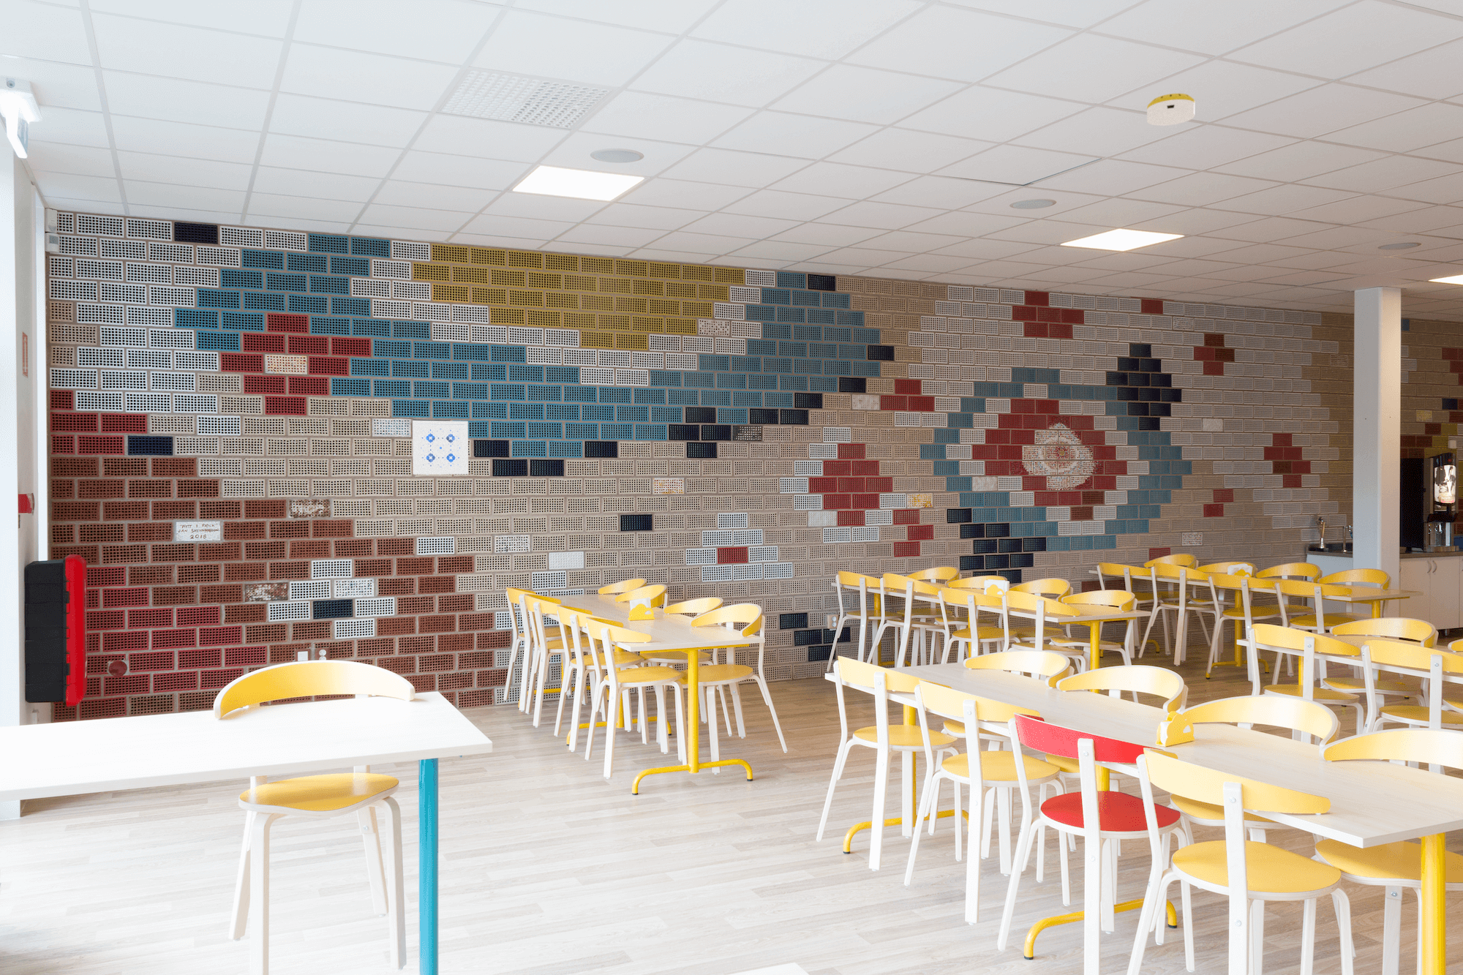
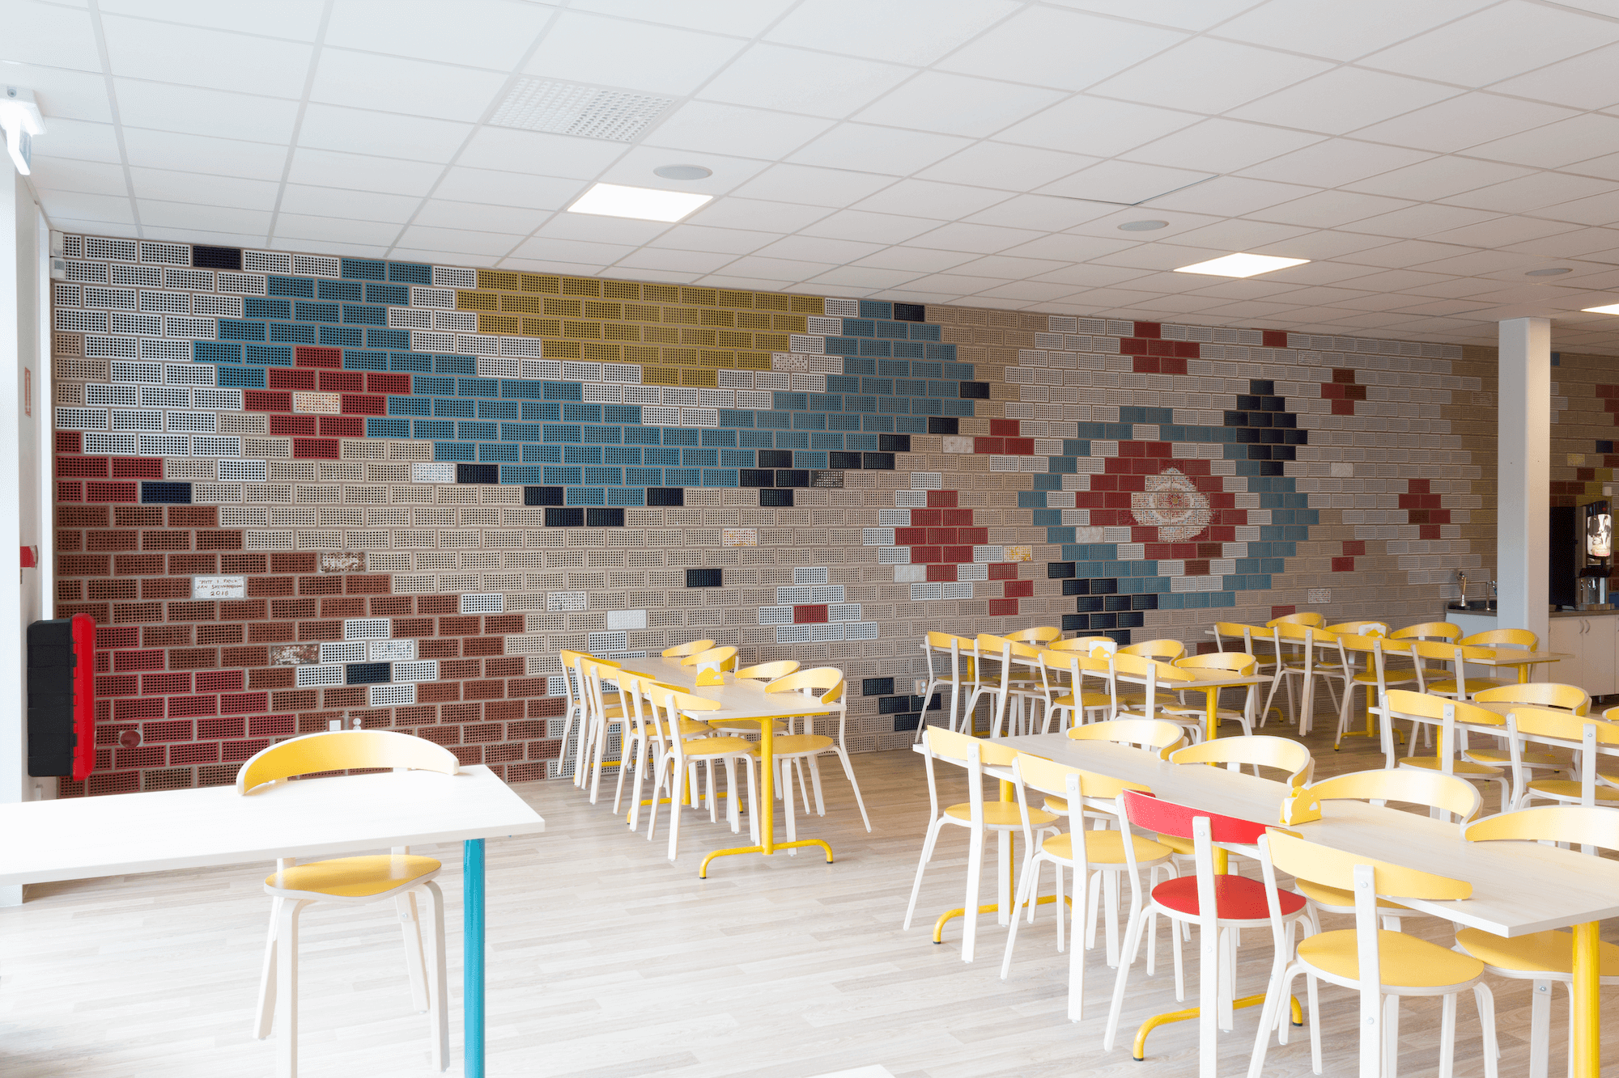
- smoke detector [1146,92,1195,126]
- wall art [412,420,469,476]
